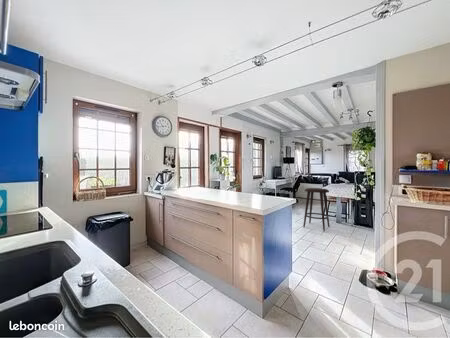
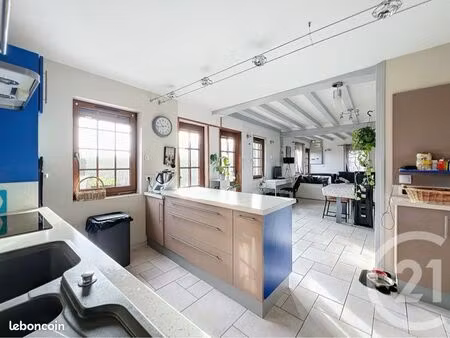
- stool [302,187,330,233]
